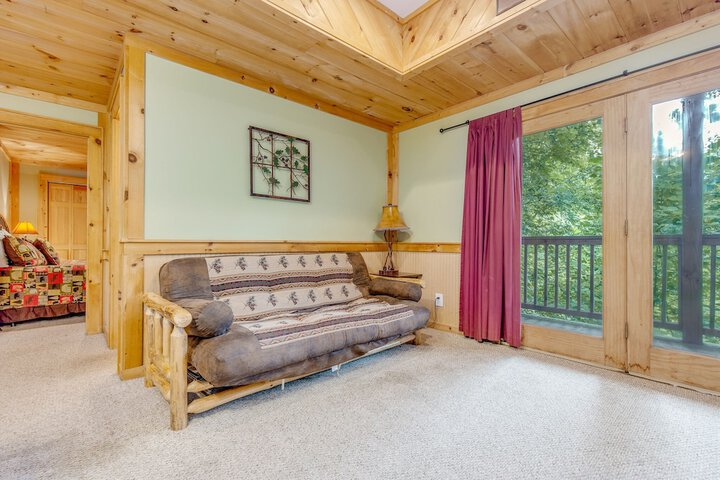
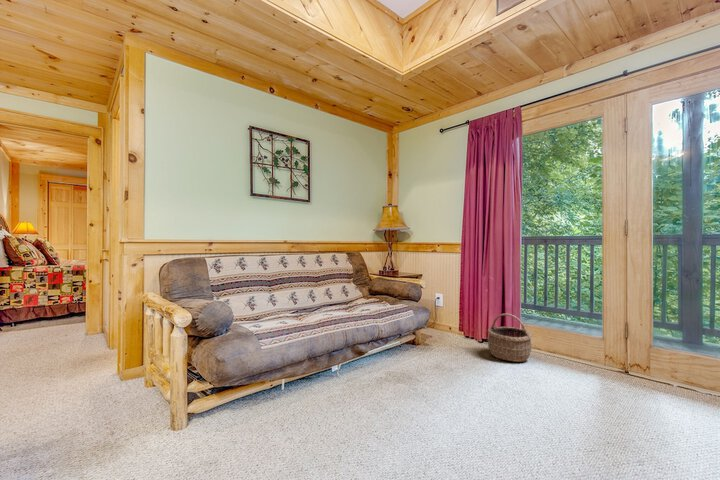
+ wicker basket [486,313,533,363]
